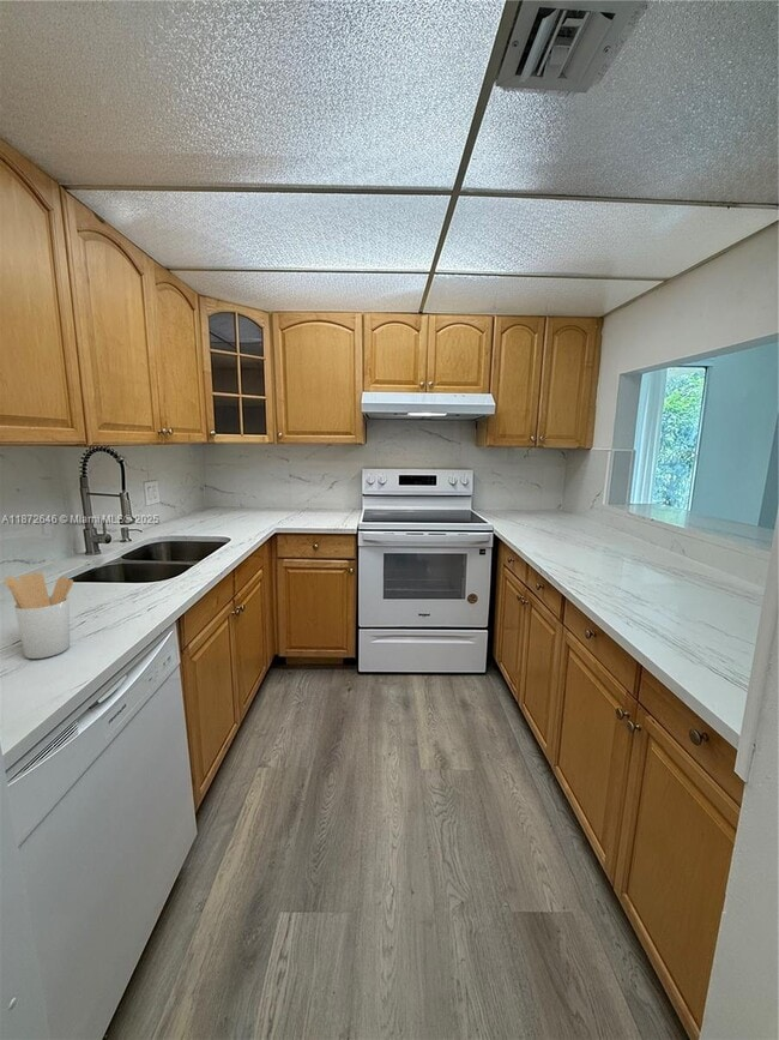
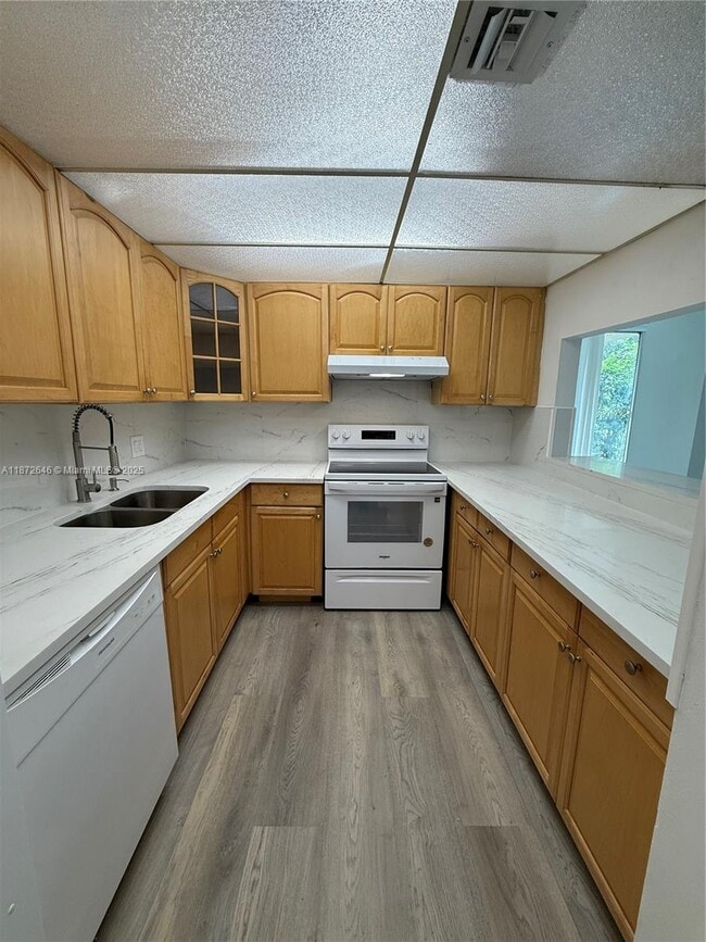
- utensil holder [2,571,74,660]
